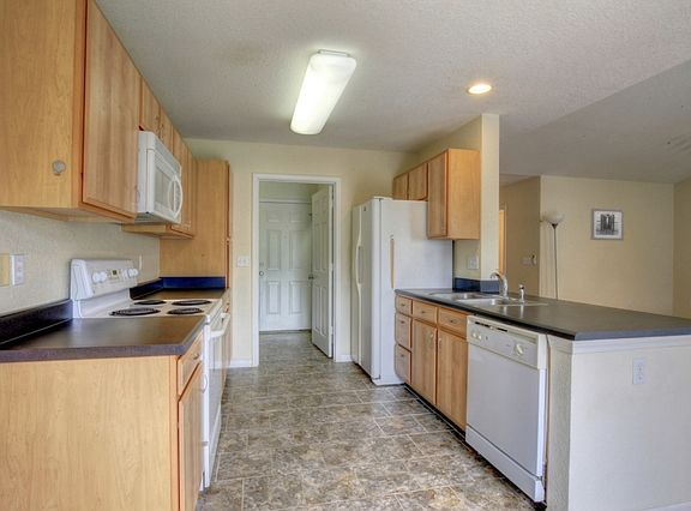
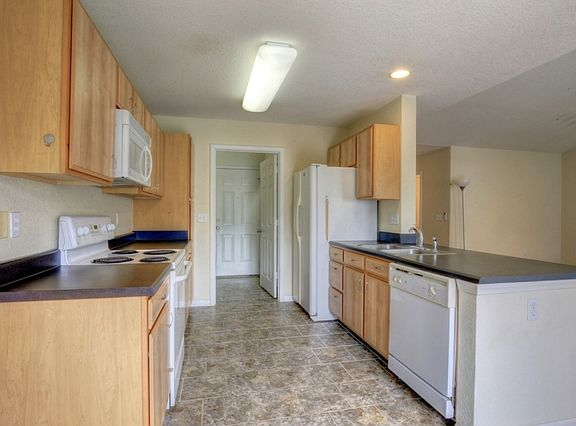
- wall art [589,208,625,241]
